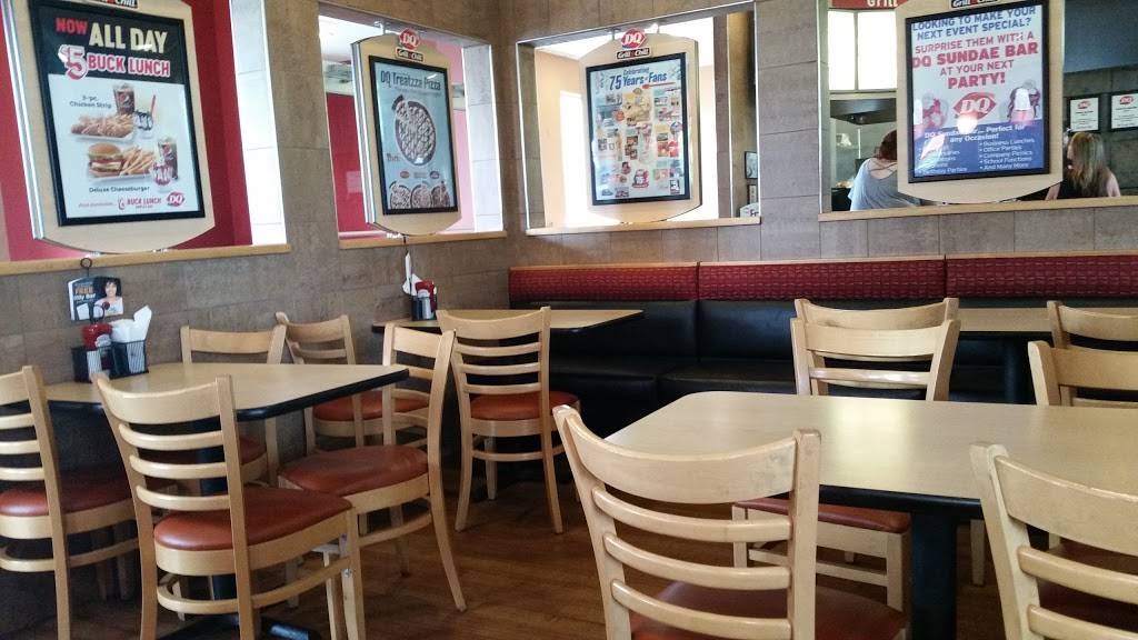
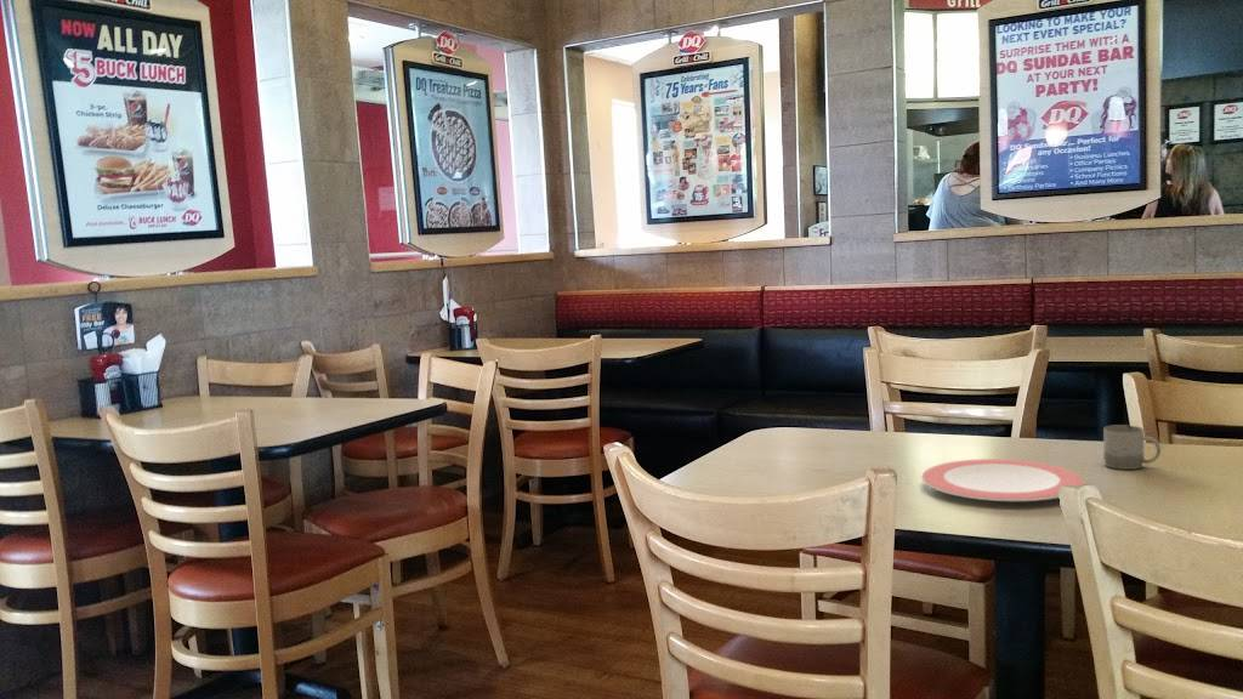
+ plate [920,458,1086,502]
+ cup [1102,424,1162,471]
